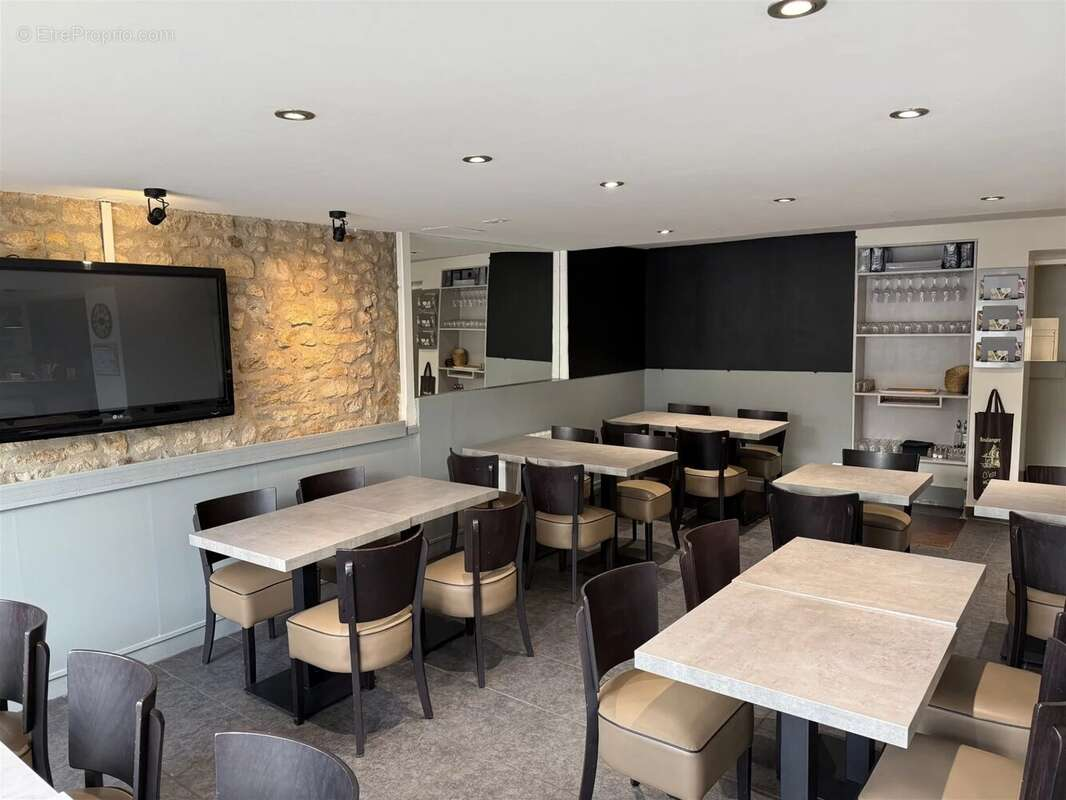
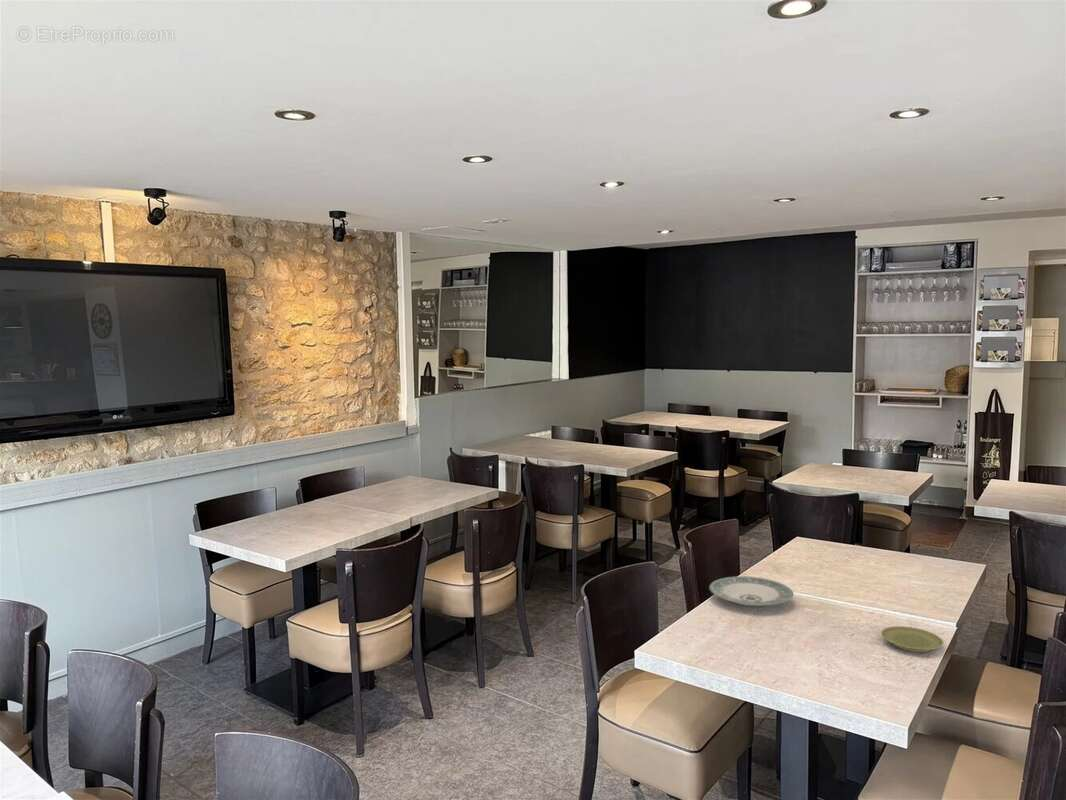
+ plate [708,575,794,607]
+ plate [880,625,945,653]
